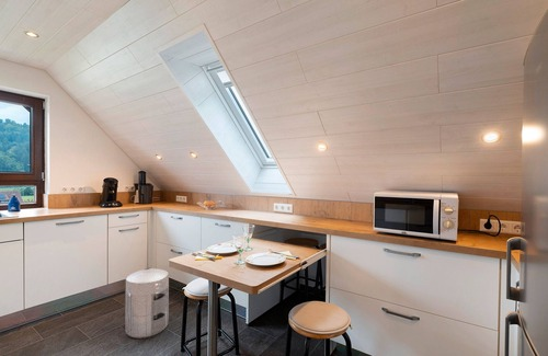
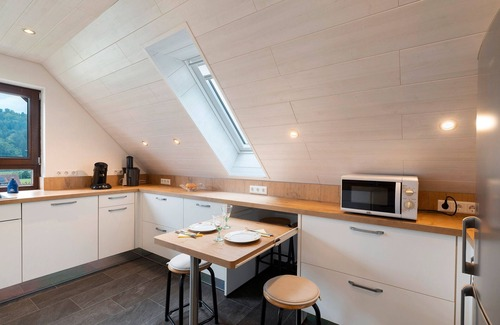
- waste bin [124,267,170,340]
